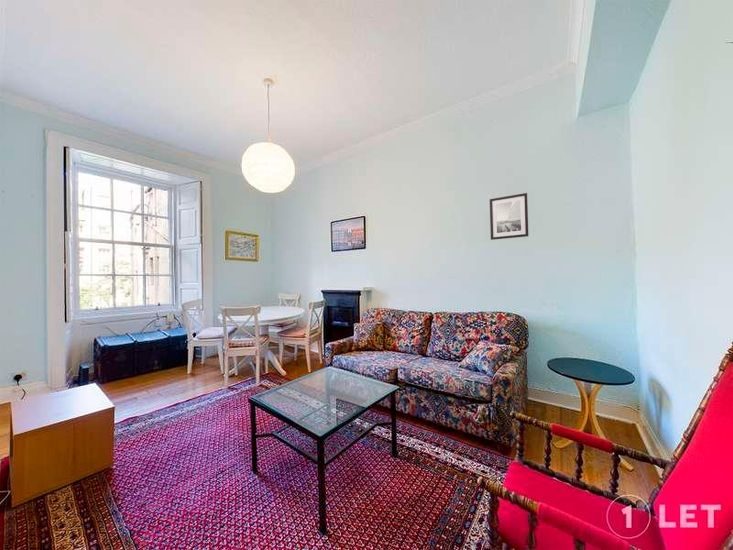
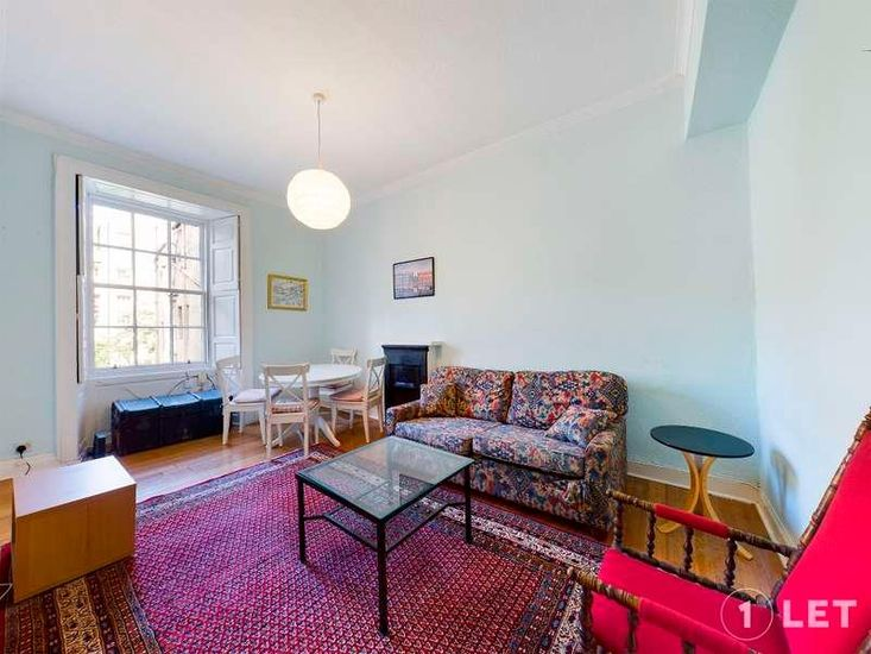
- wall art [489,192,529,241]
